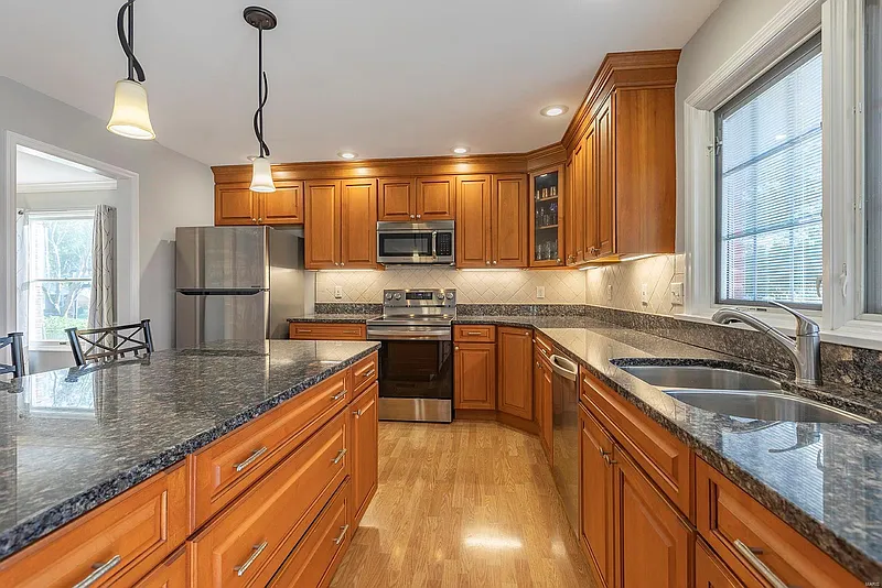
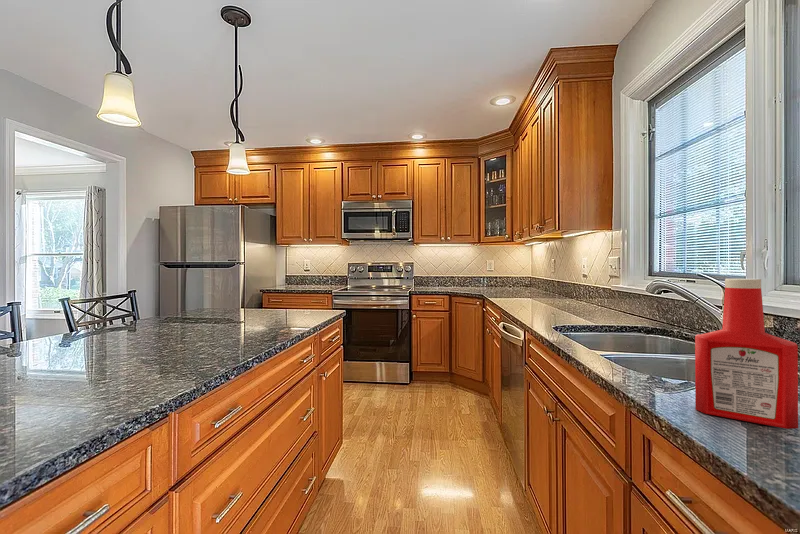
+ soap bottle [694,278,799,430]
